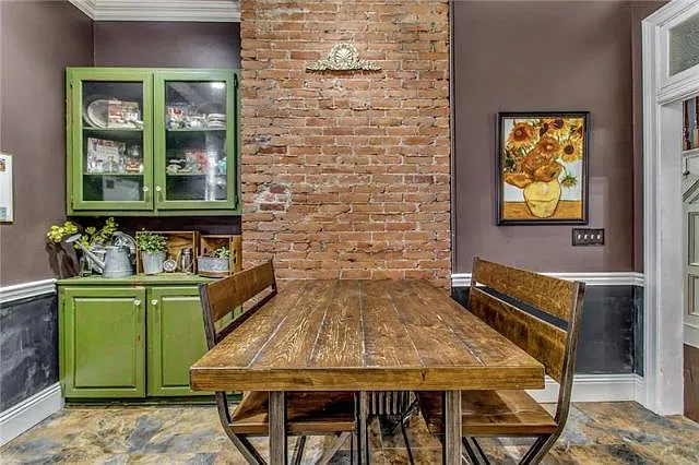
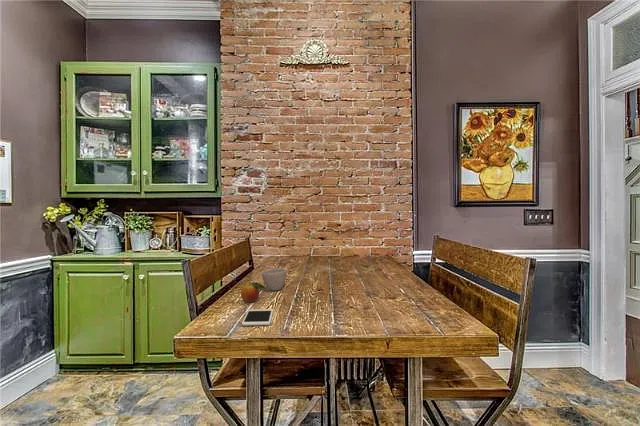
+ fruit [240,281,270,303]
+ cell phone [241,308,274,326]
+ cup [261,267,287,292]
